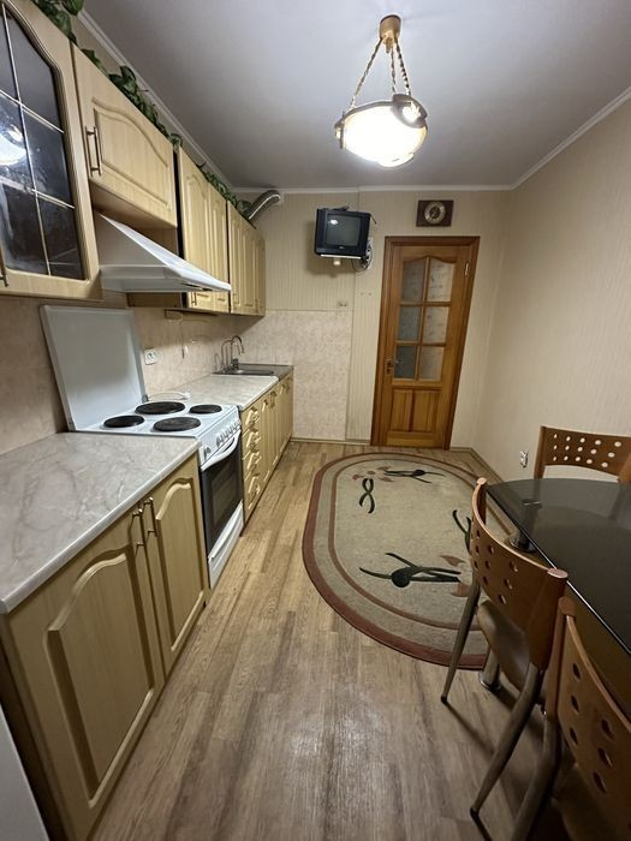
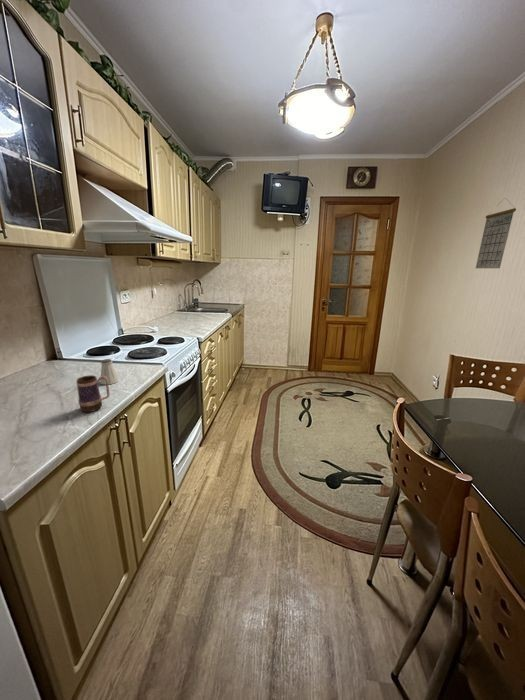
+ saltshaker [99,358,119,386]
+ mug [76,374,111,413]
+ calendar [475,197,517,269]
